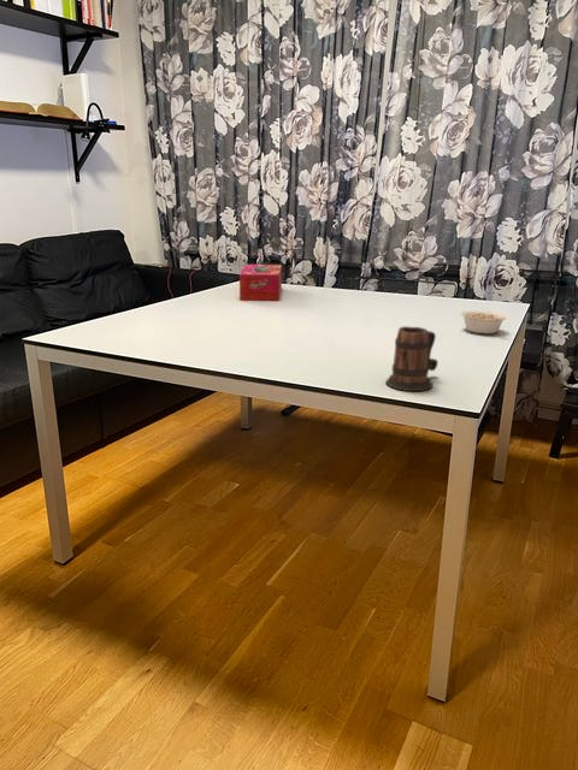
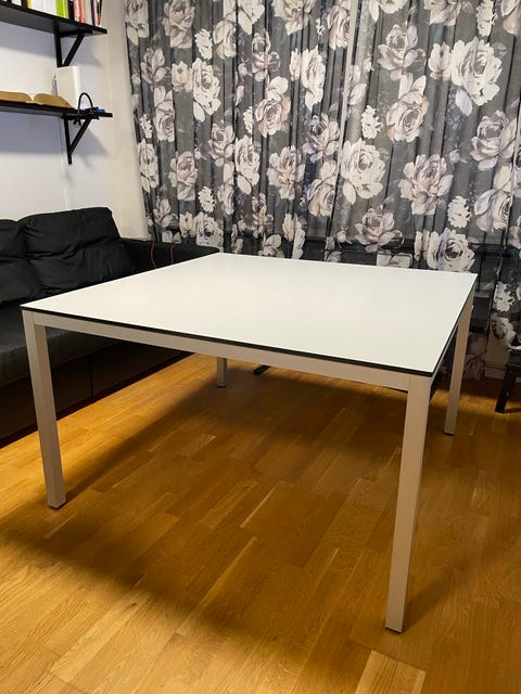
- legume [460,310,508,334]
- mug [384,325,440,392]
- tissue box [238,263,283,302]
